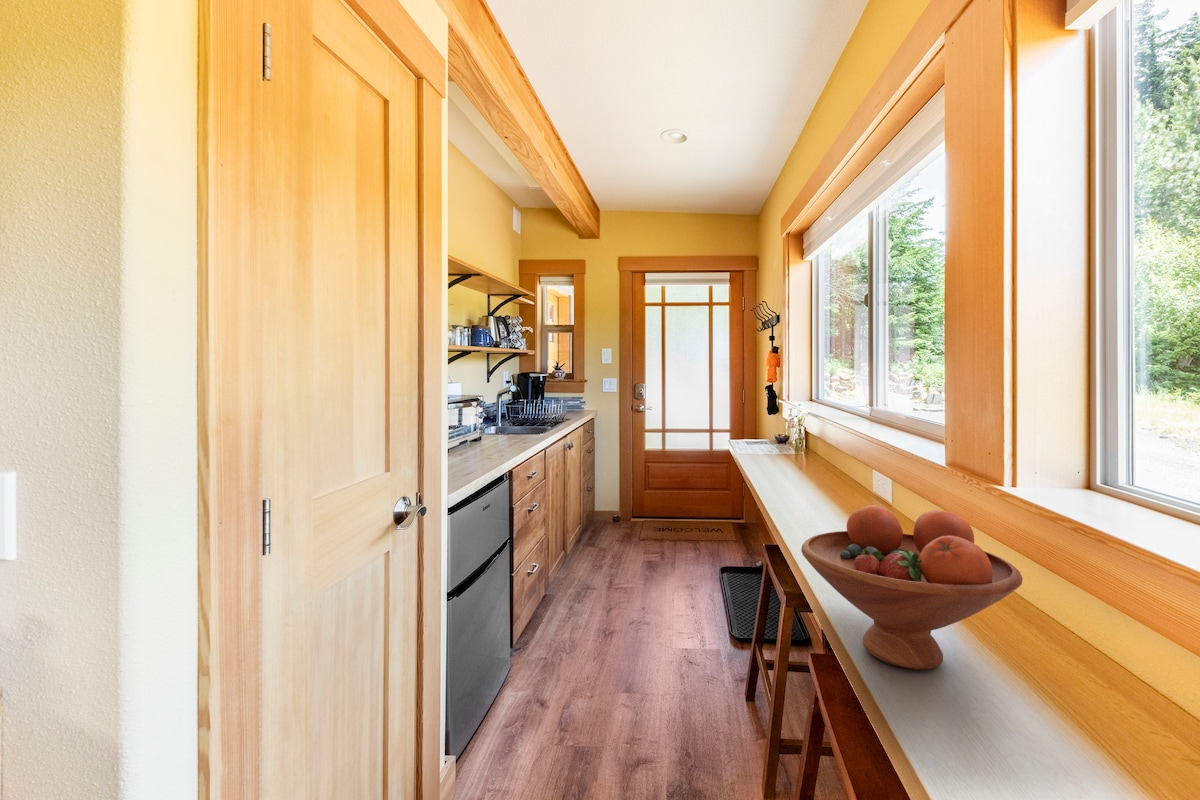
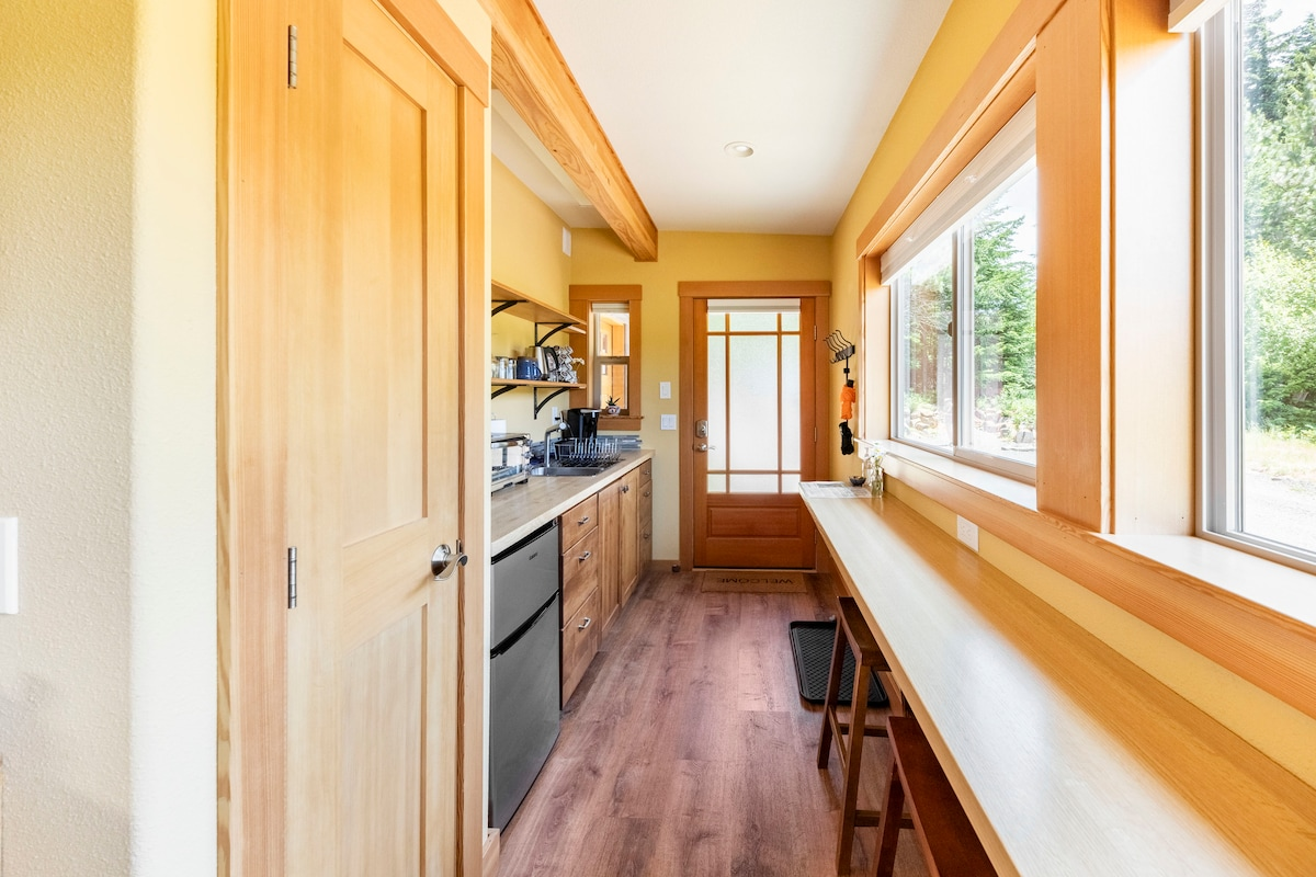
- fruit bowl [800,504,1023,670]
